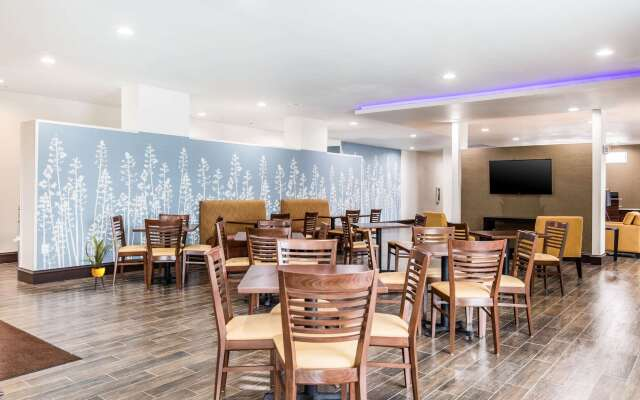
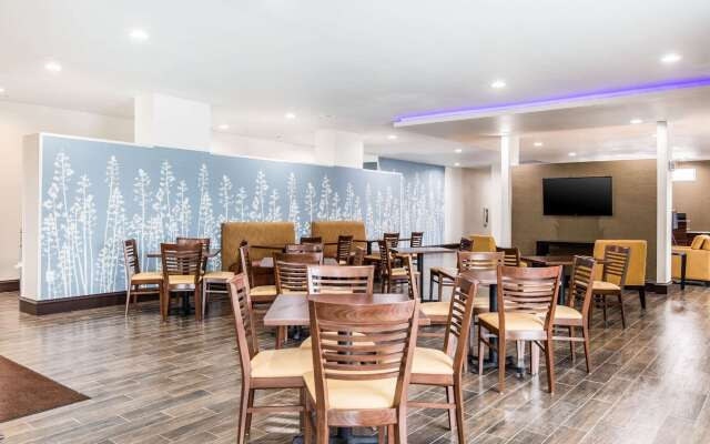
- house plant [80,233,122,292]
